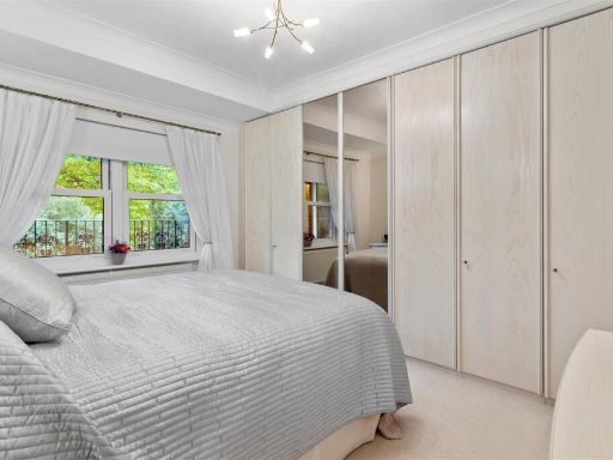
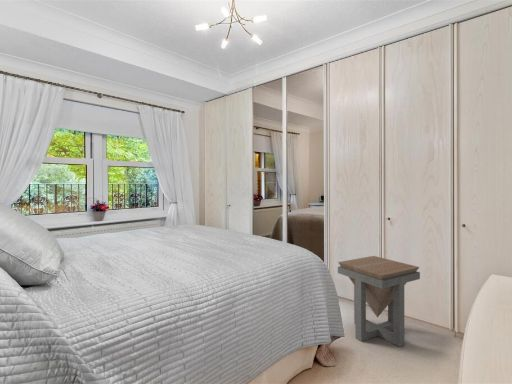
+ side table [337,255,421,348]
